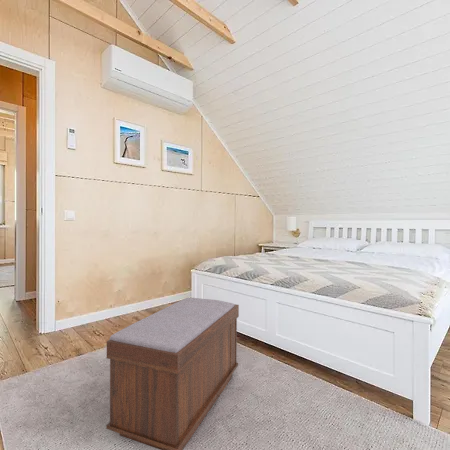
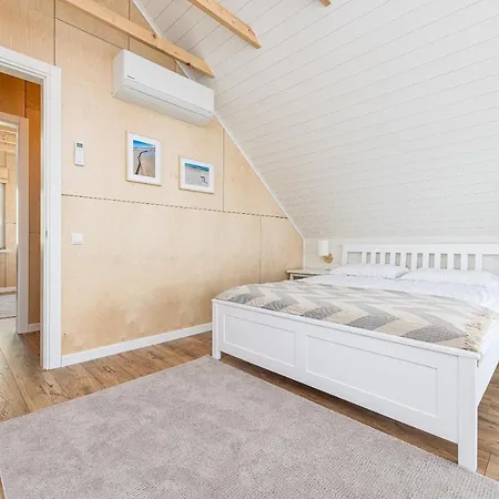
- bench [105,297,240,450]
